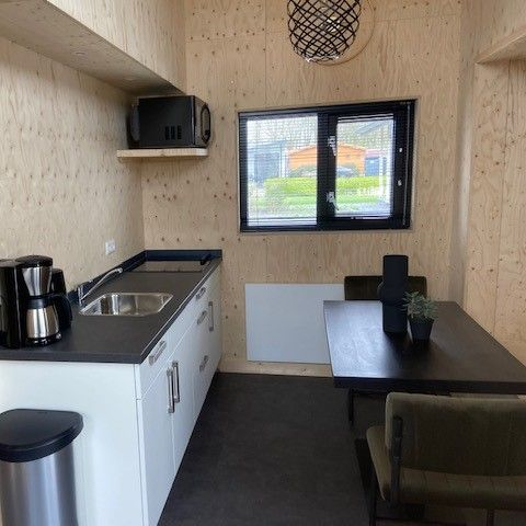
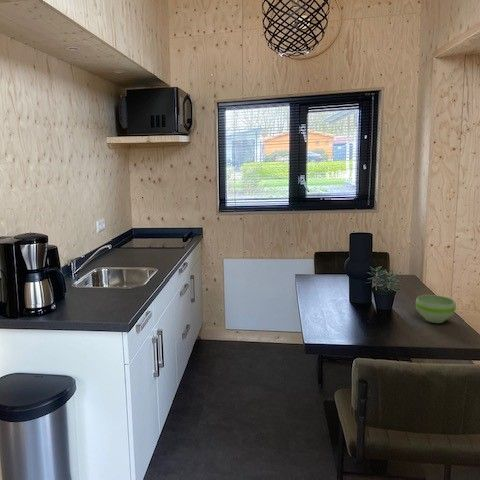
+ bowl [415,294,457,324]
